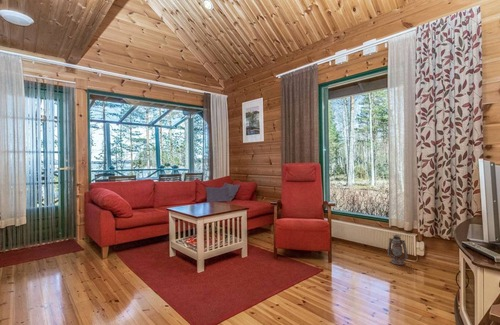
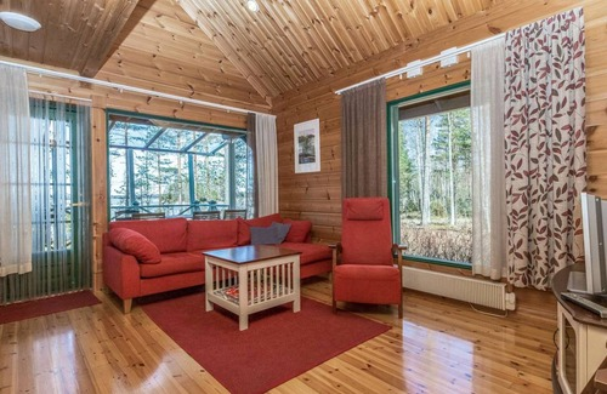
- lantern [387,234,409,266]
